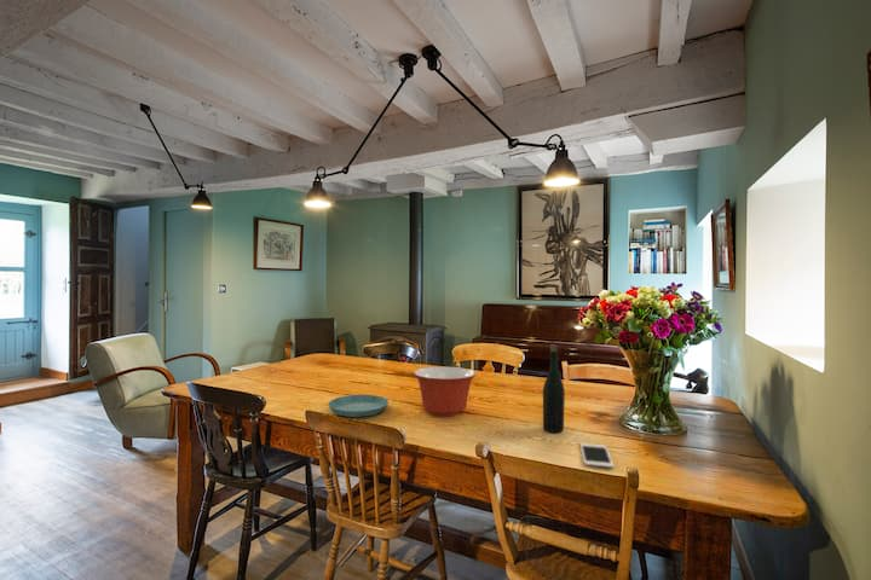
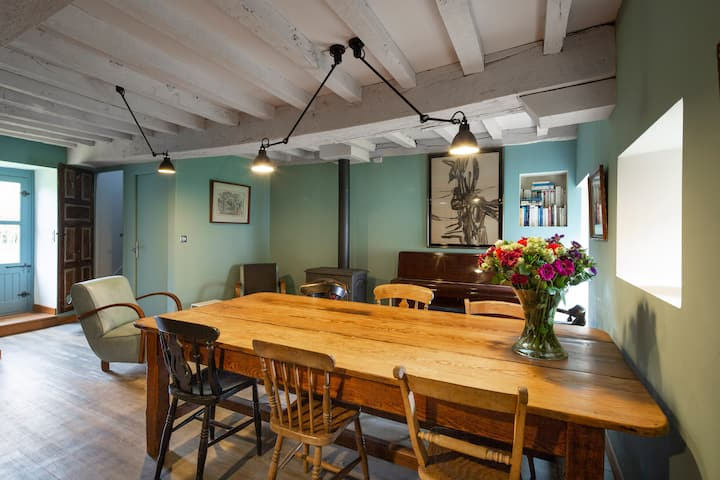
- cell phone [579,442,615,469]
- mixing bowl [413,366,477,418]
- bottle [542,343,566,434]
- saucer [327,394,390,418]
